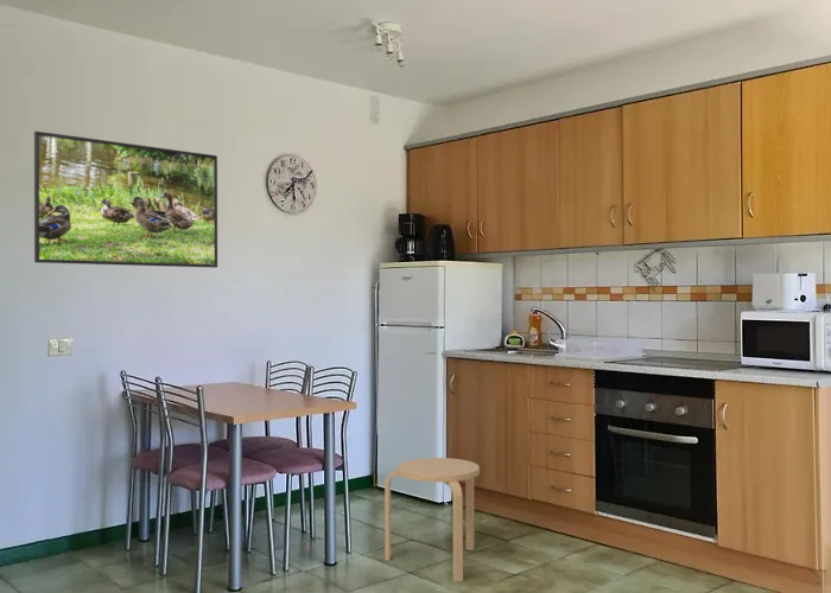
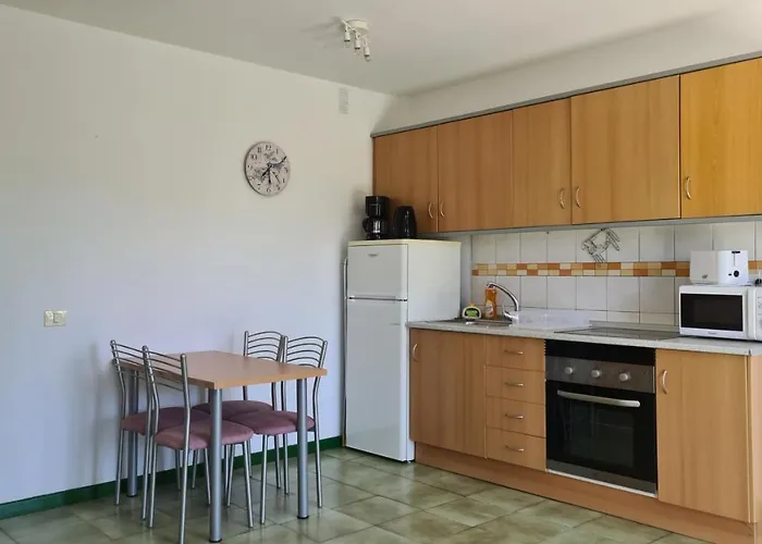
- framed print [33,130,218,269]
- stool [383,457,481,584]
